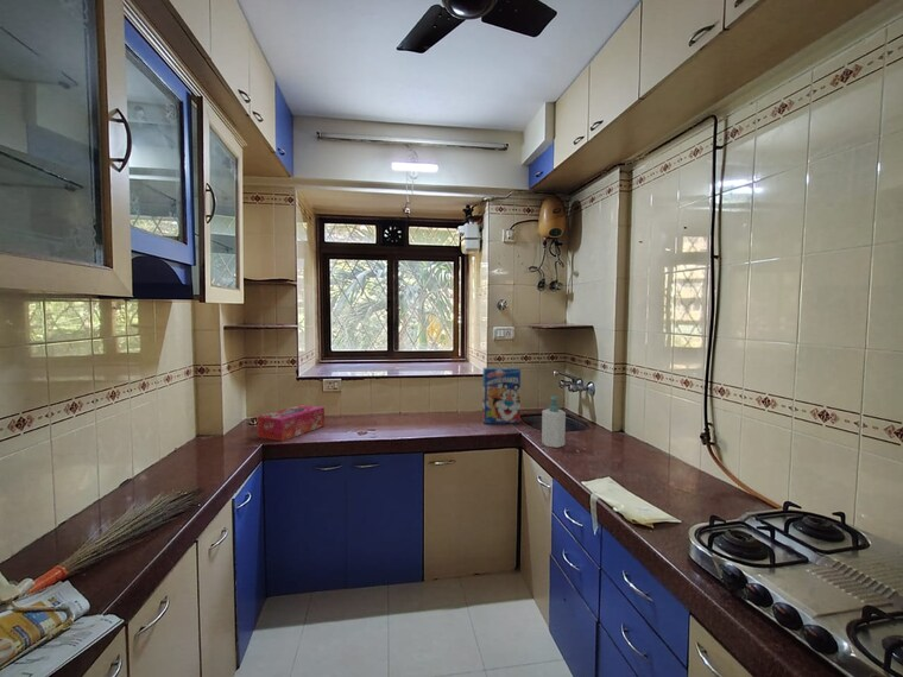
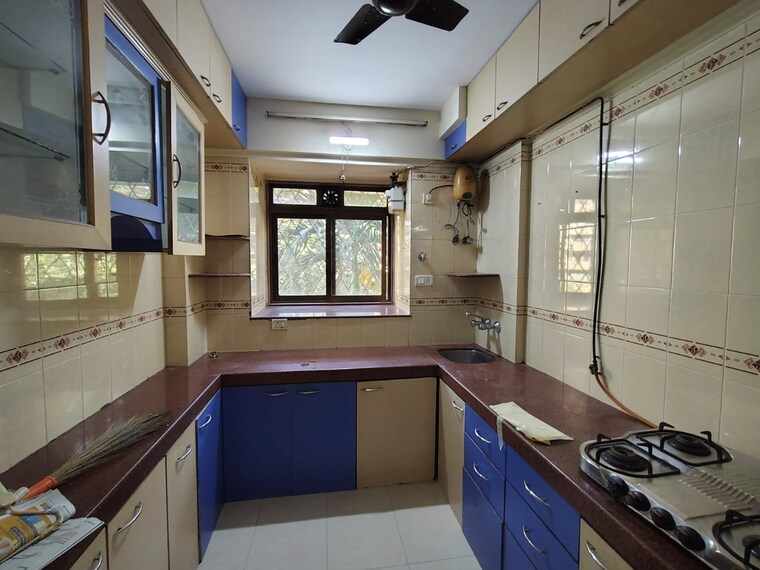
- soap bottle [541,396,567,449]
- tissue box [257,404,326,442]
- cereal box [481,367,522,425]
